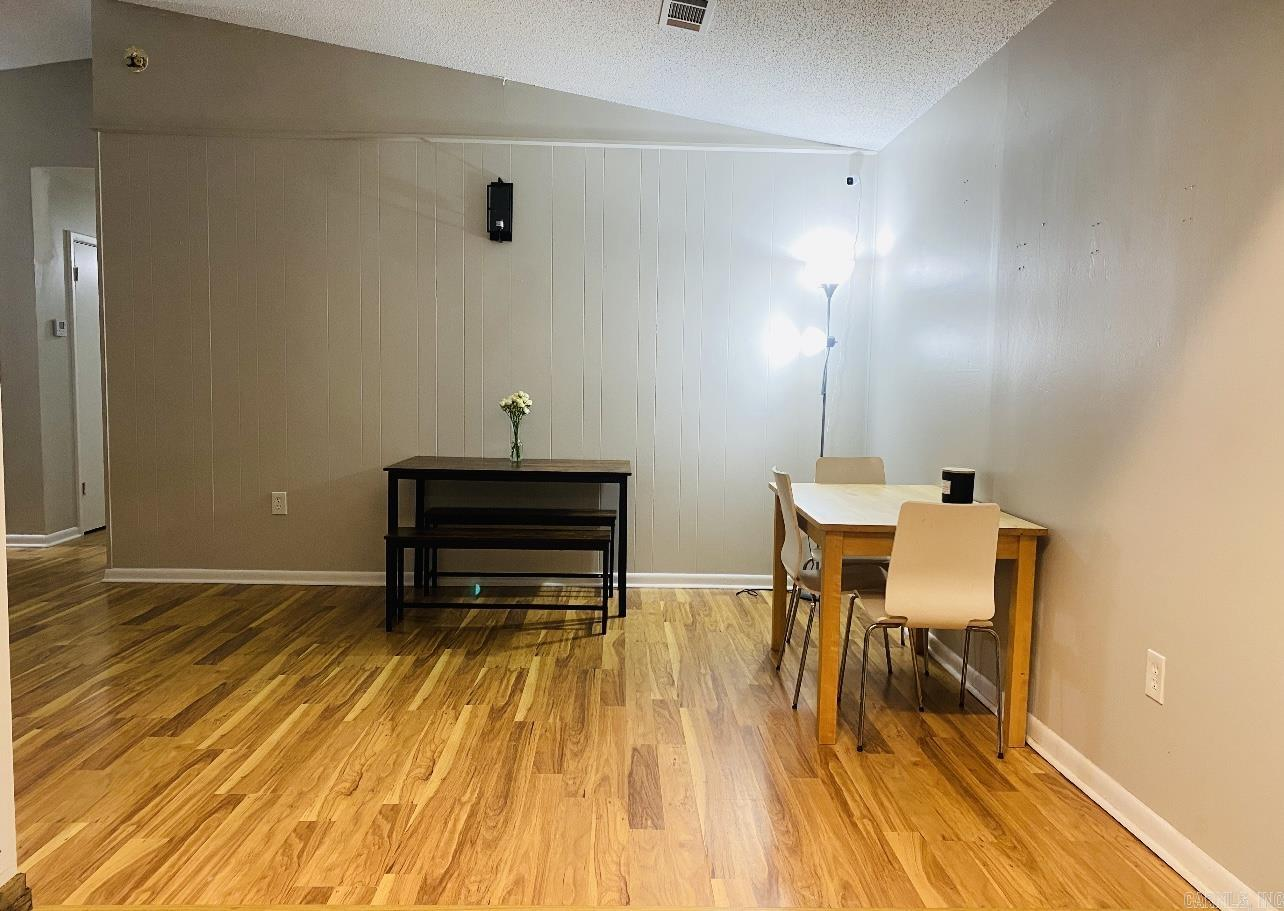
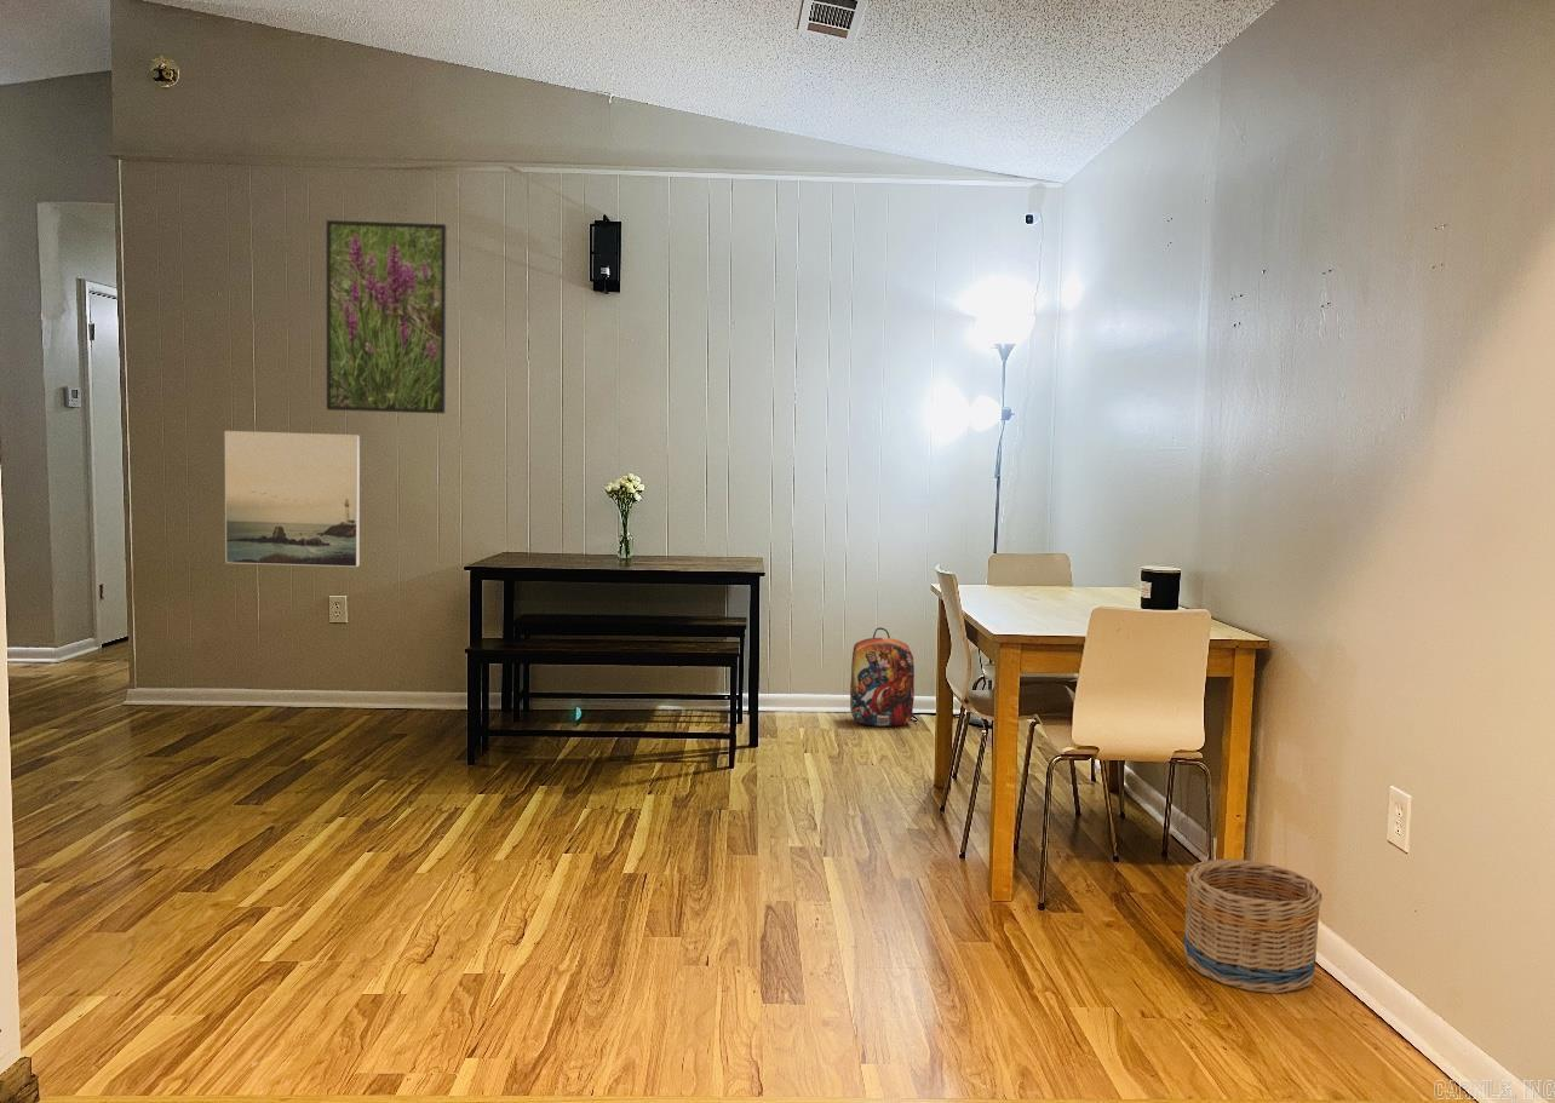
+ basket [1183,857,1324,994]
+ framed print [326,219,448,414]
+ backpack [849,626,916,728]
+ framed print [224,430,361,568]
